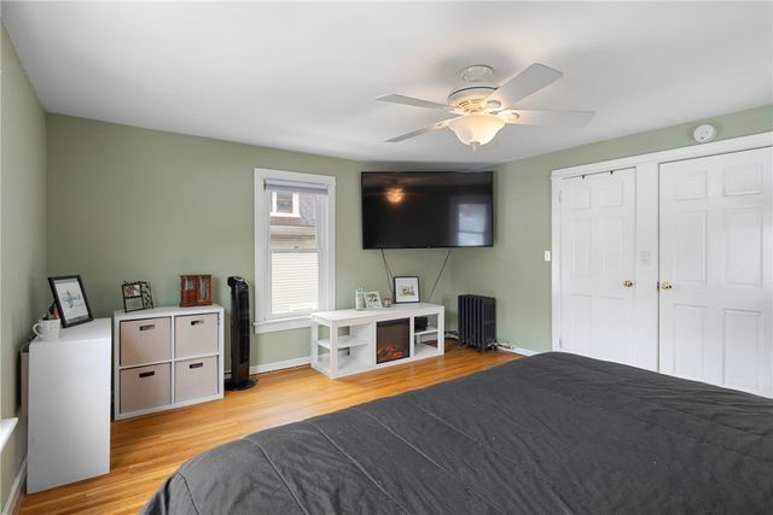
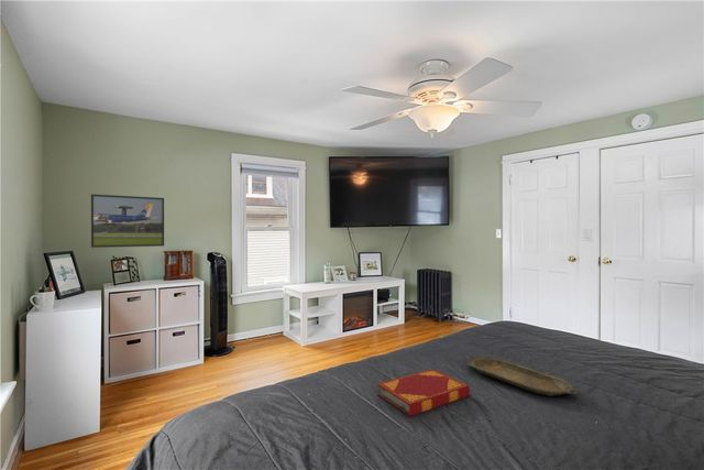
+ hardback book [376,368,471,417]
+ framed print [90,194,165,249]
+ serving tray [465,354,581,397]
